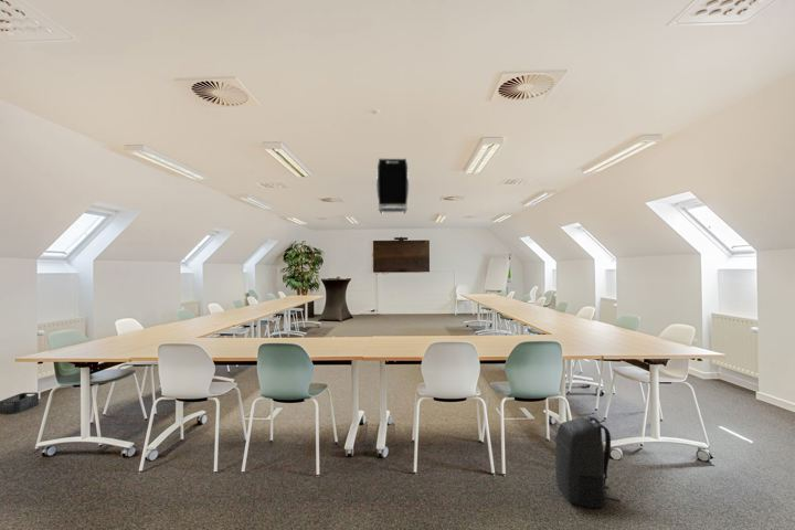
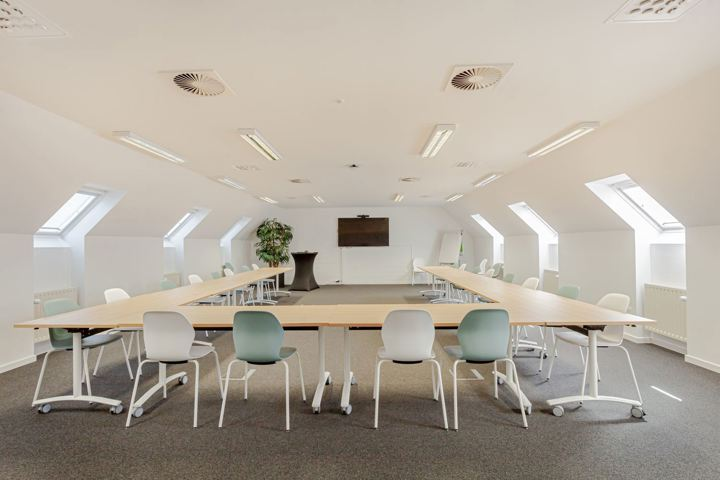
- backpack [554,415,621,509]
- luggage [375,158,410,215]
- storage bin [0,391,40,415]
